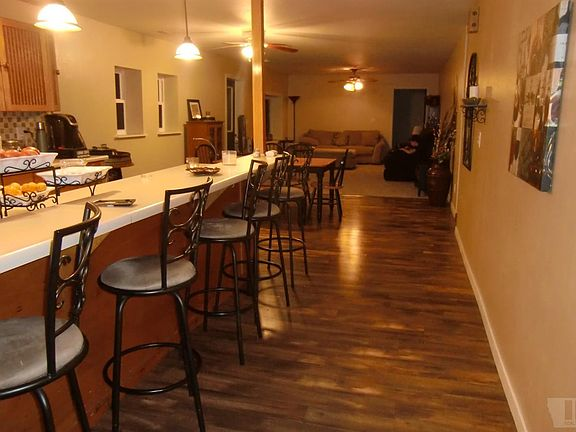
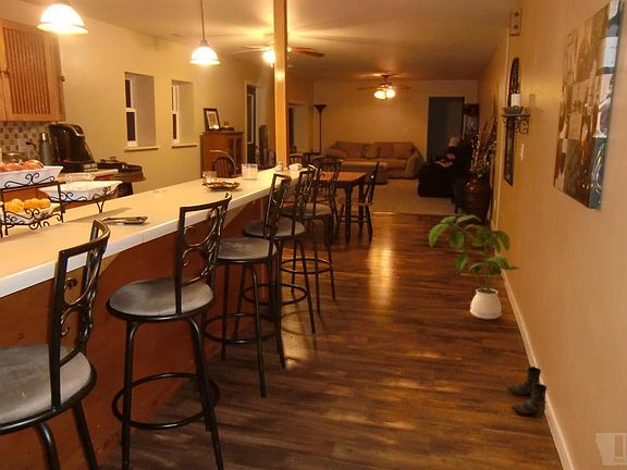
+ house plant [428,214,519,320]
+ boots [506,366,548,417]
